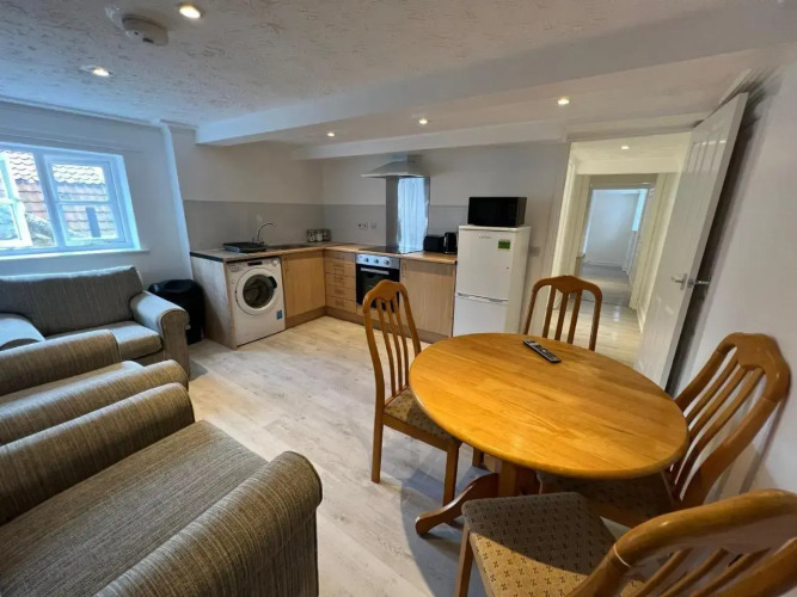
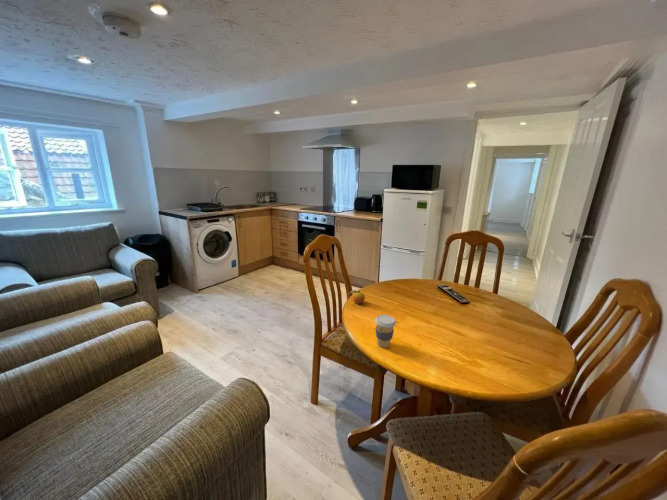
+ fruit [347,287,366,305]
+ coffee cup [374,314,397,349]
